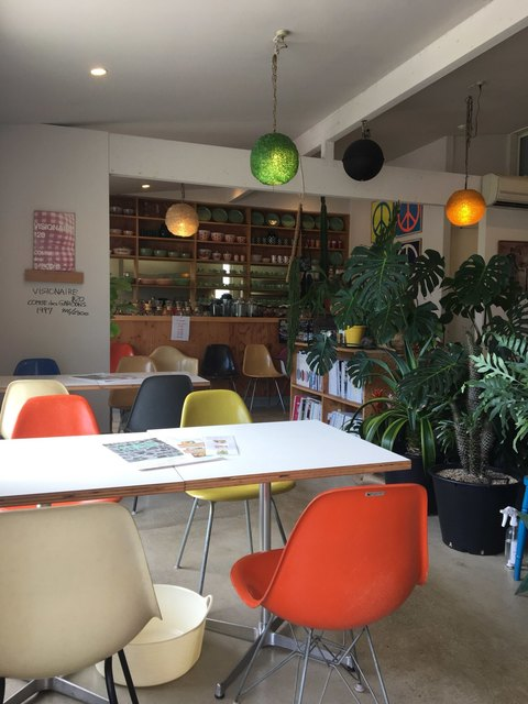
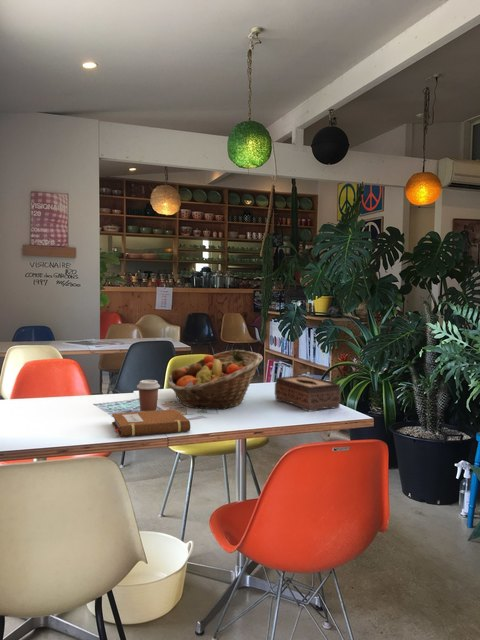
+ coffee cup [136,379,161,412]
+ fruit basket [166,349,264,411]
+ notebook [111,408,191,437]
+ tissue box [274,374,342,413]
